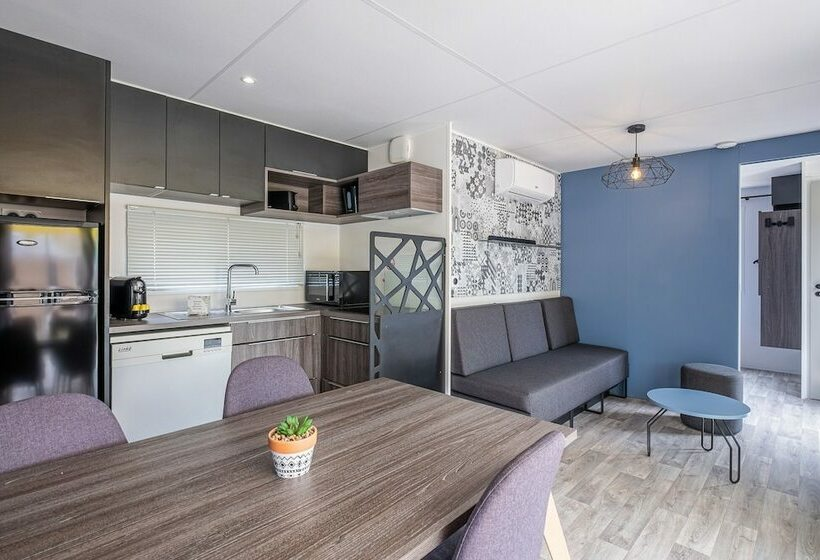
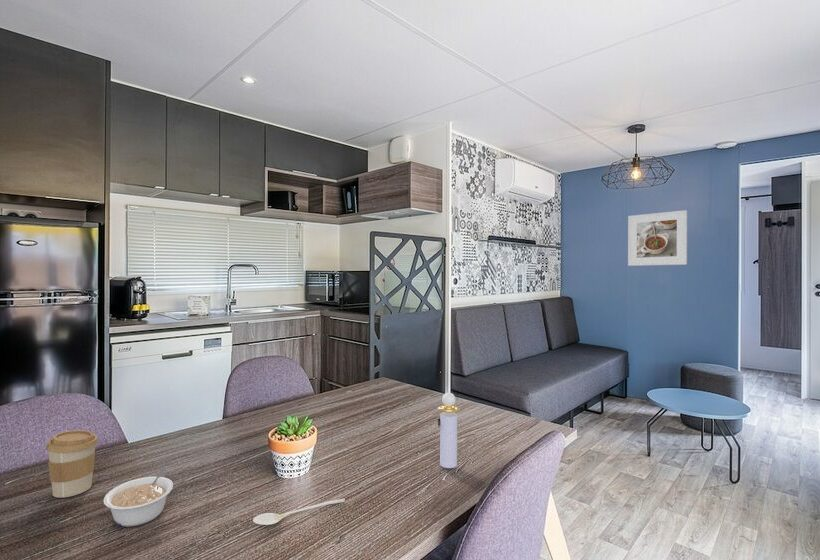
+ stirrer [252,497,346,526]
+ perfume bottle [437,392,461,469]
+ coffee cup [45,429,99,499]
+ legume [102,465,174,528]
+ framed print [627,209,688,267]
